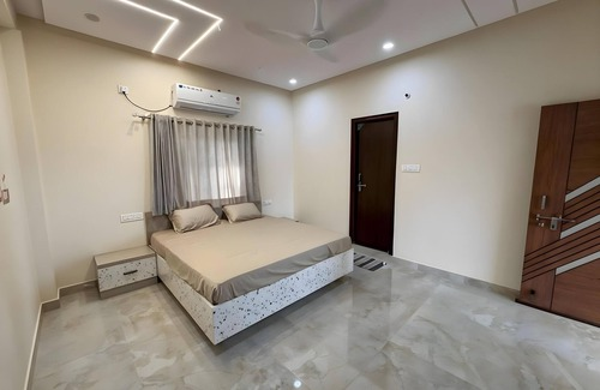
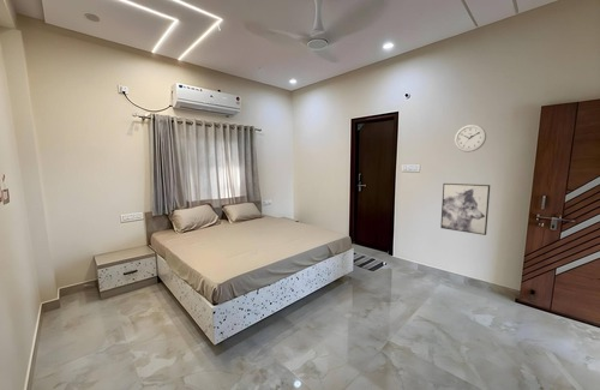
+ wall art [439,182,491,236]
+ wall clock [454,124,487,154]
